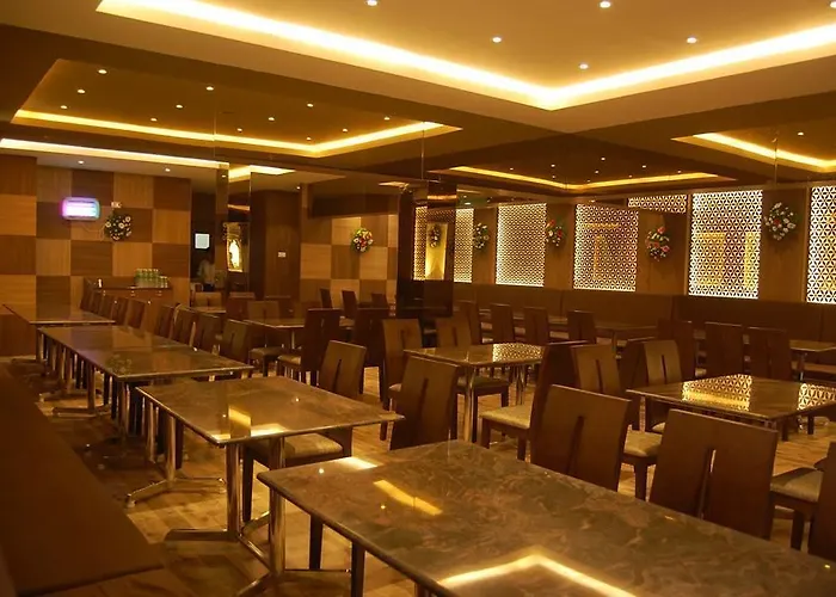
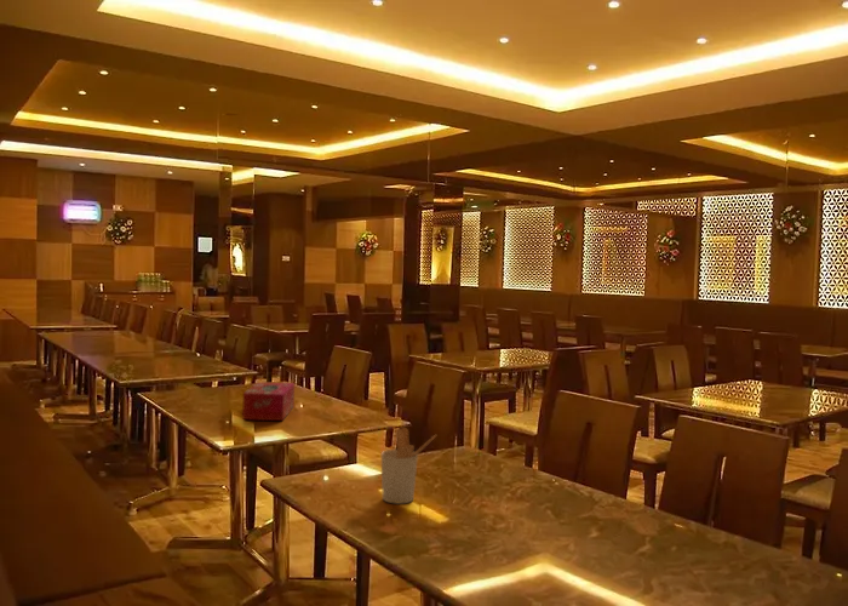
+ tissue box [241,381,296,422]
+ utensil holder [380,427,437,505]
